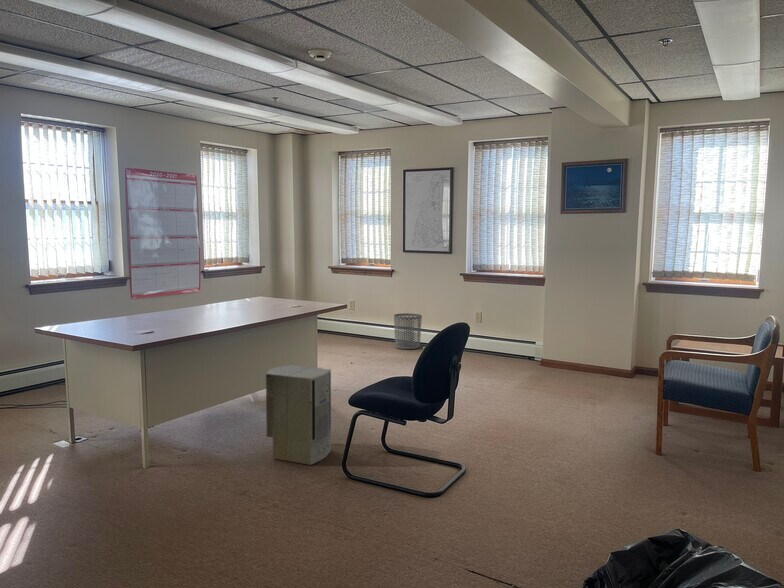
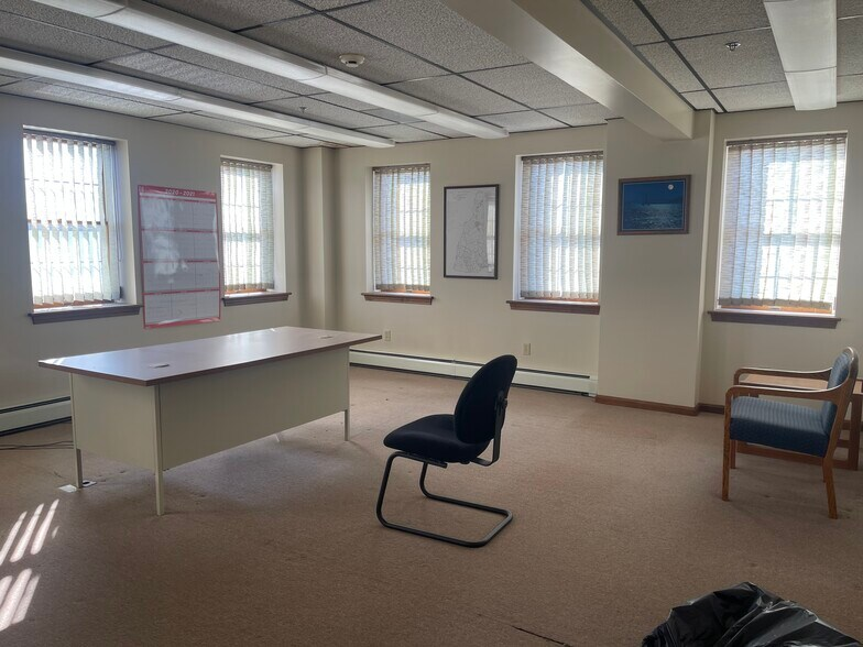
- air purifier [265,364,332,466]
- waste bin [393,312,423,350]
